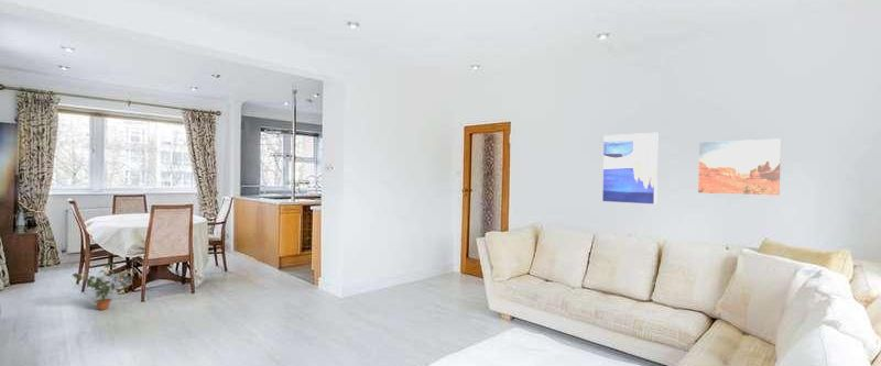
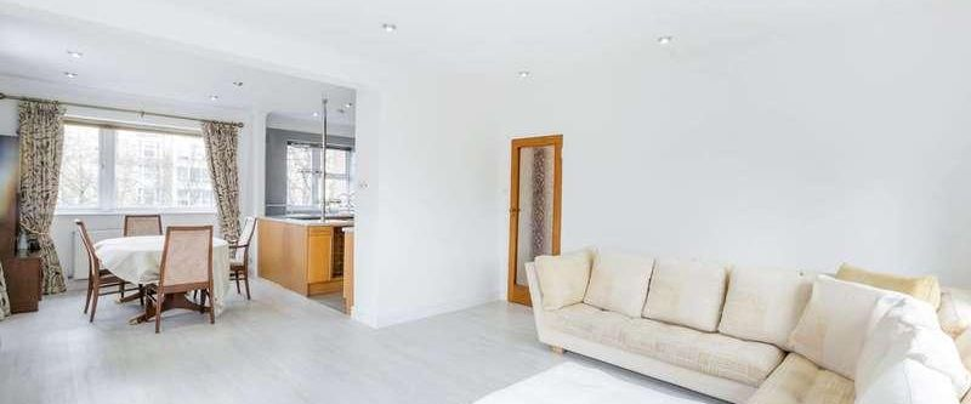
- wall art [601,132,660,206]
- wall art [697,137,782,197]
- potted plant [70,264,139,311]
